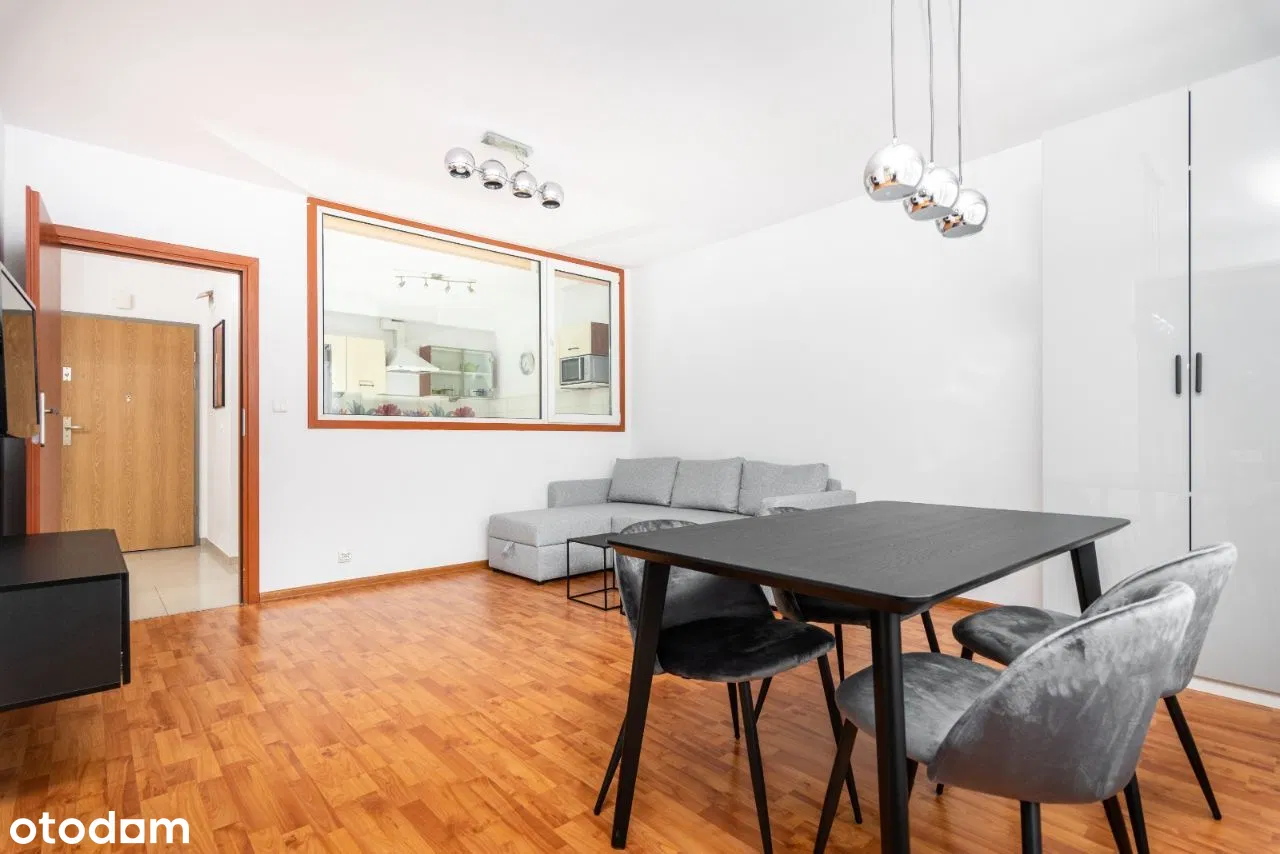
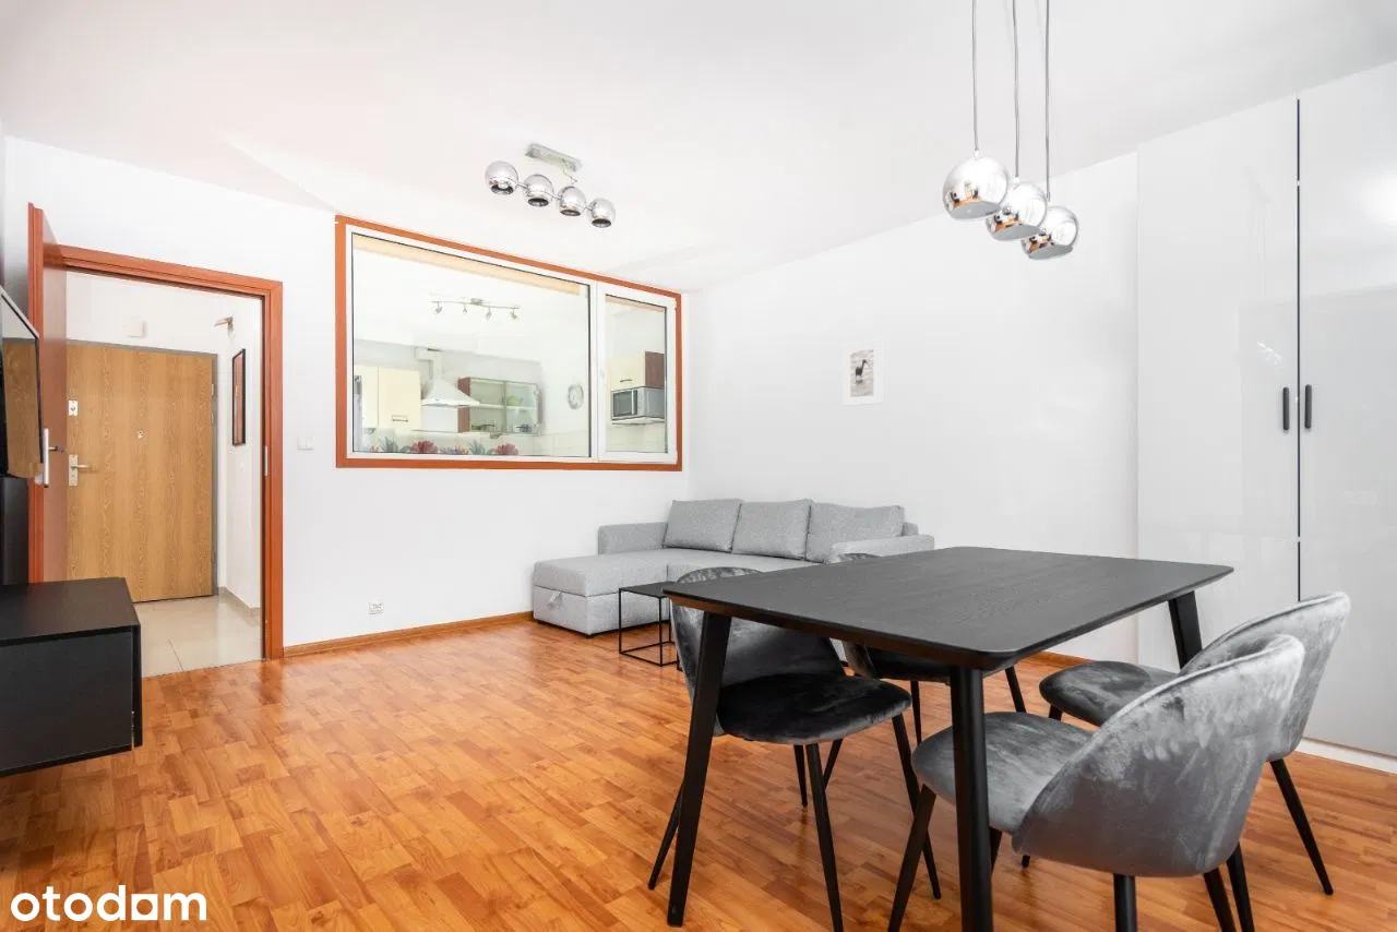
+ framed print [843,338,883,407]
